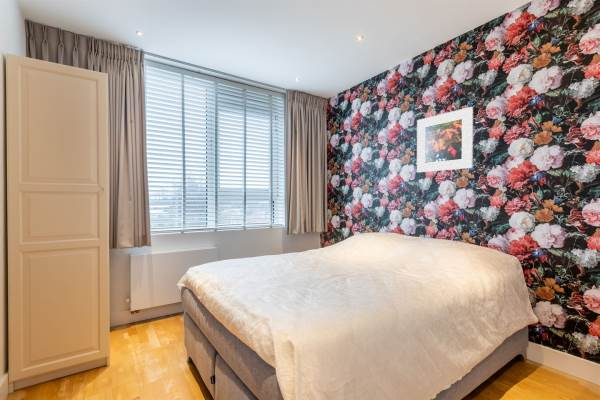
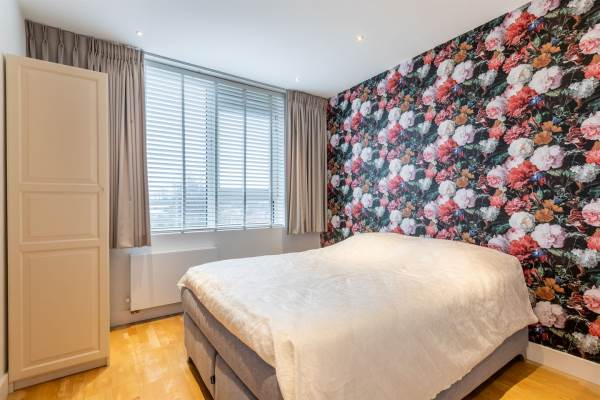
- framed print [416,106,474,173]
